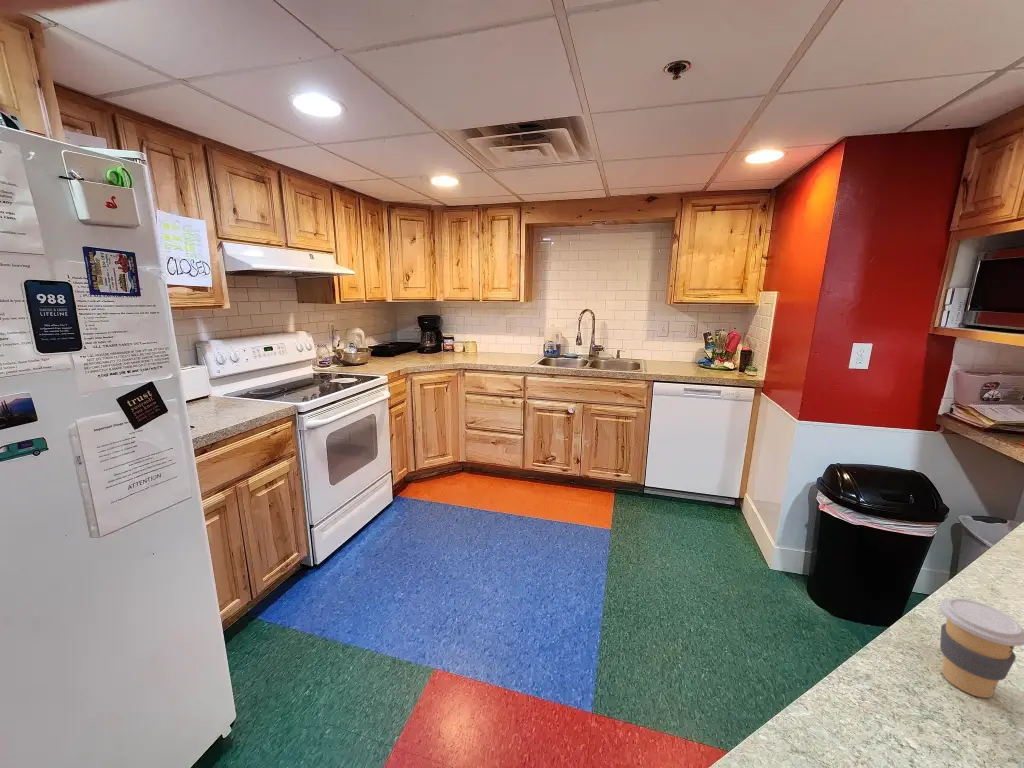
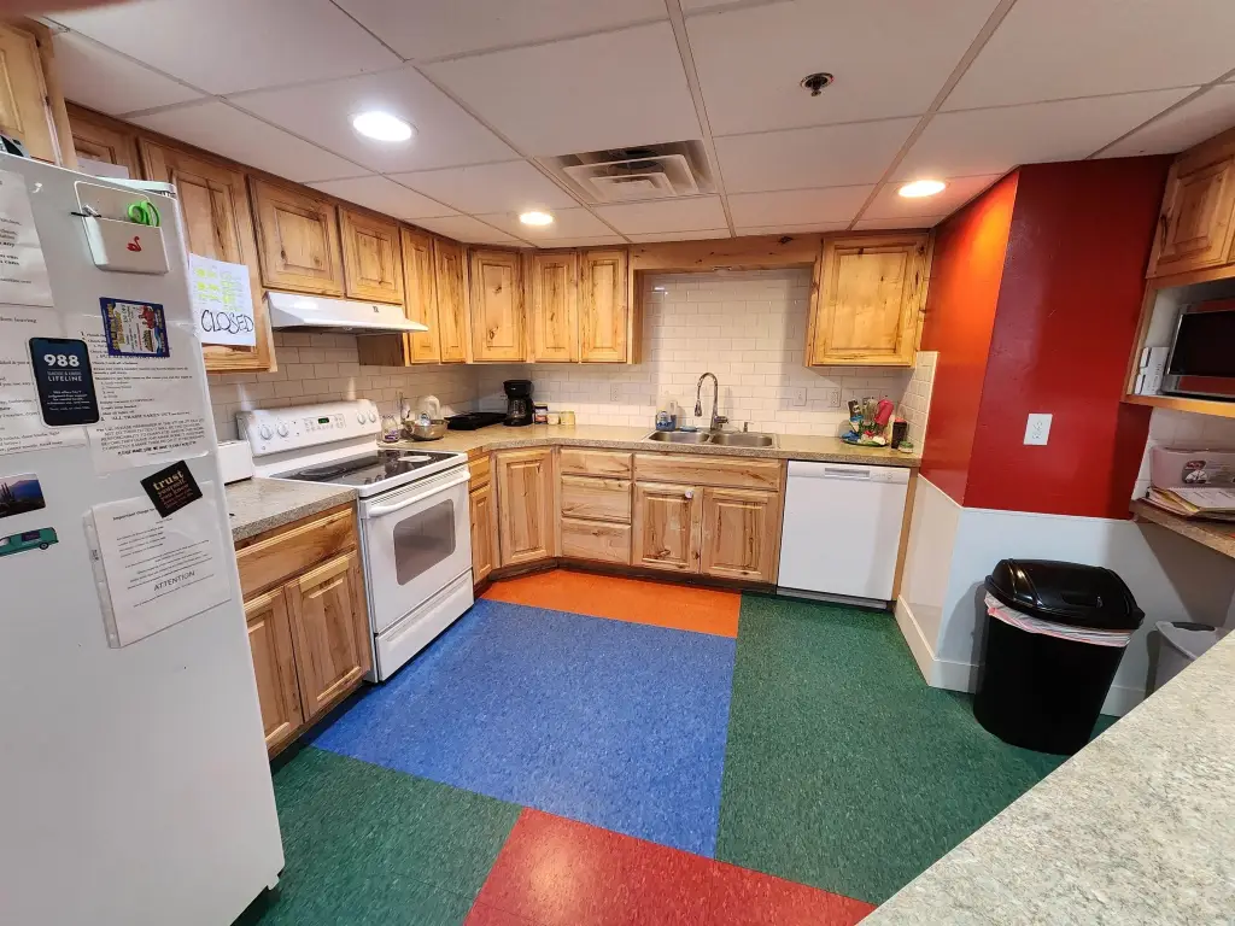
- coffee cup [939,597,1024,699]
